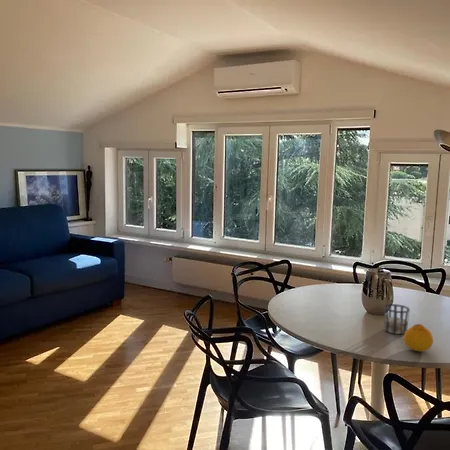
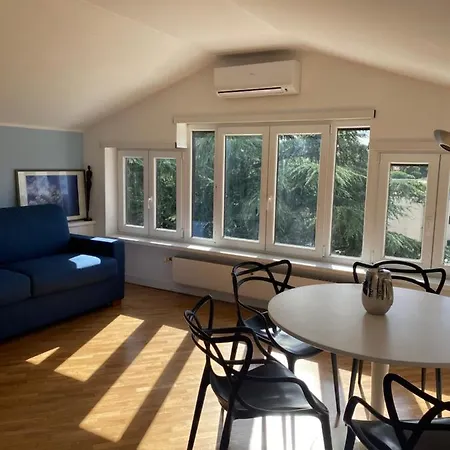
- cup [383,303,411,335]
- fruit [403,323,434,352]
